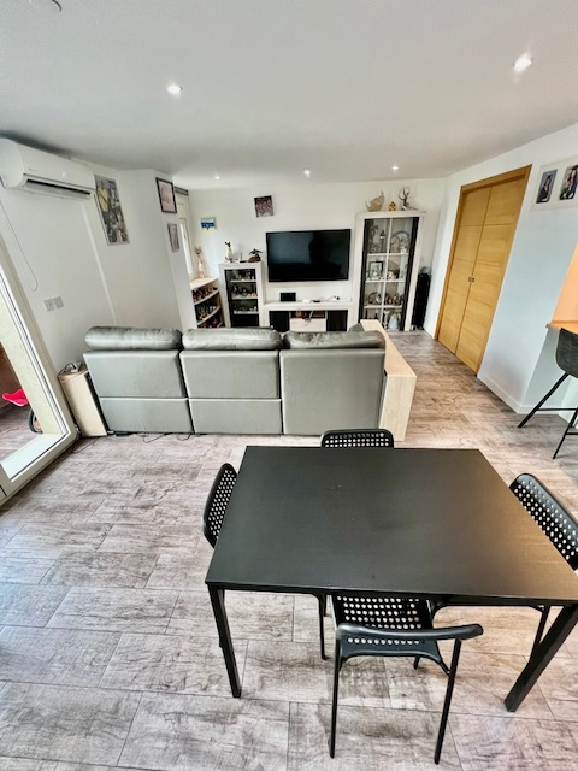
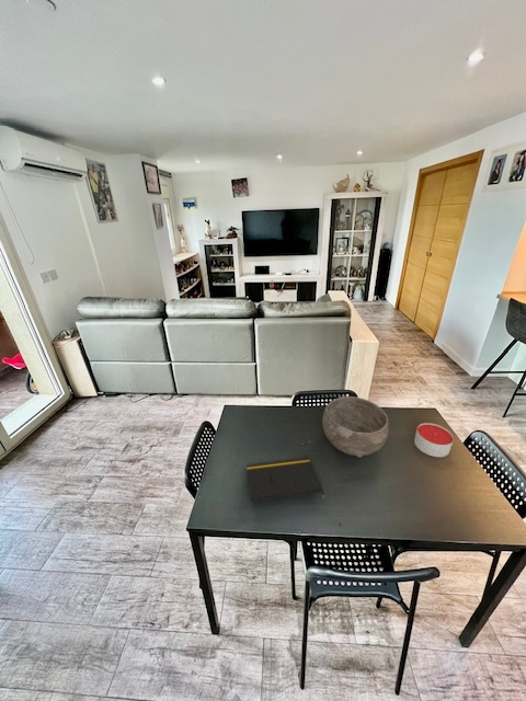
+ candle [413,422,455,458]
+ notepad [245,457,324,503]
+ bowl [321,395,390,459]
